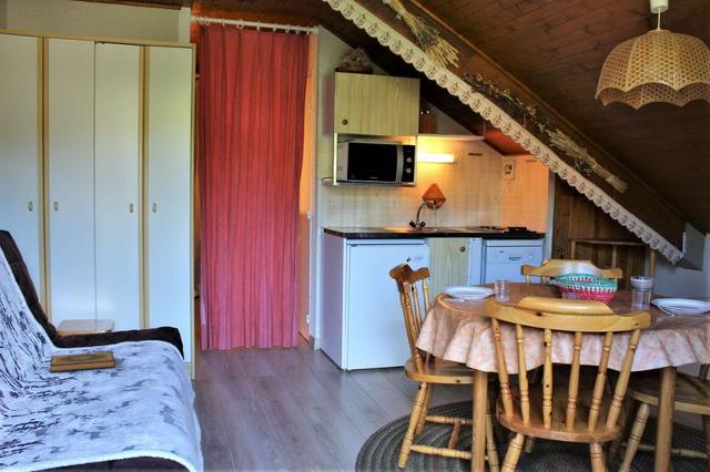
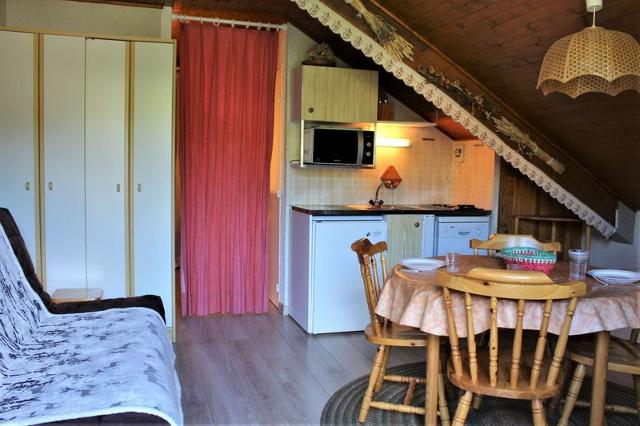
- hardback book [49,351,115,373]
